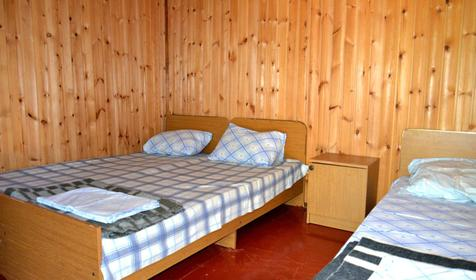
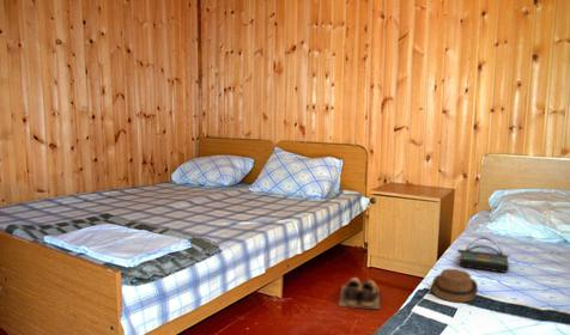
+ tote bag [456,236,510,274]
+ shoes [338,276,381,310]
+ boater hat [431,268,479,303]
